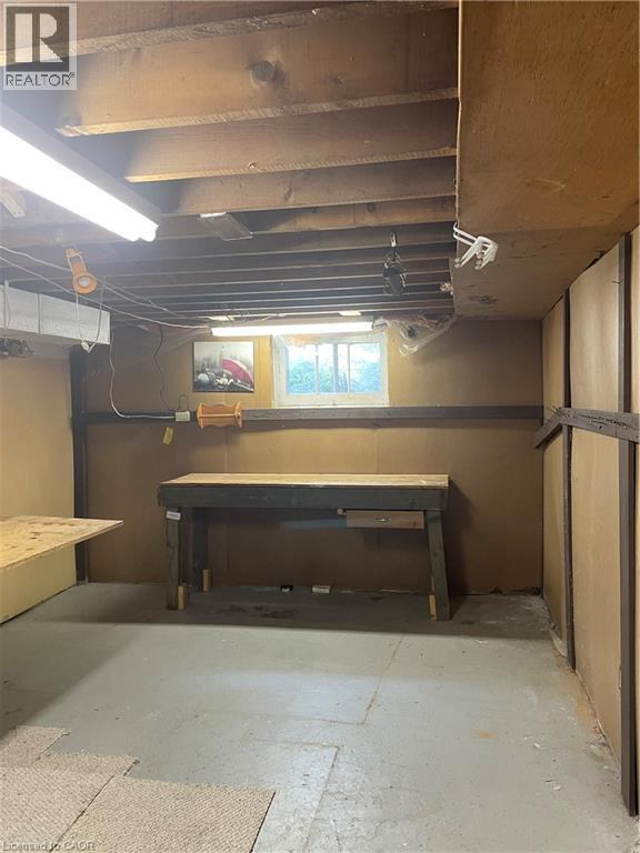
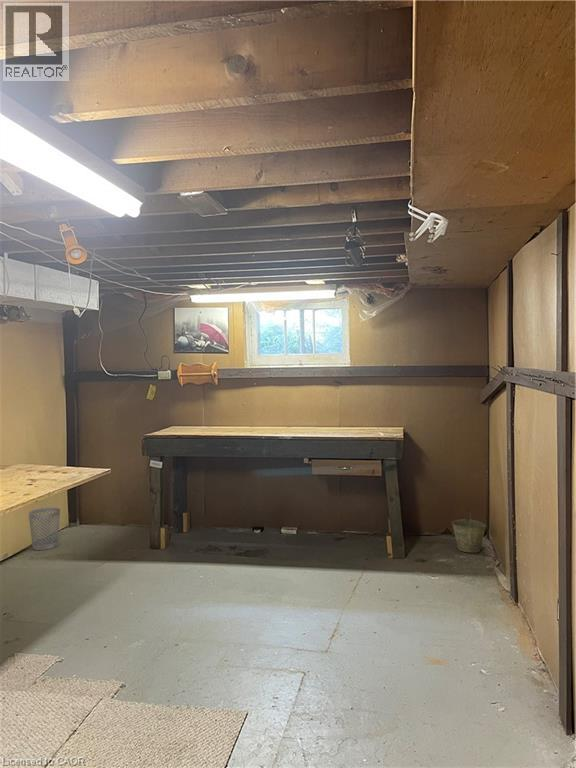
+ wastebasket [28,507,61,551]
+ bucket [451,505,487,554]
